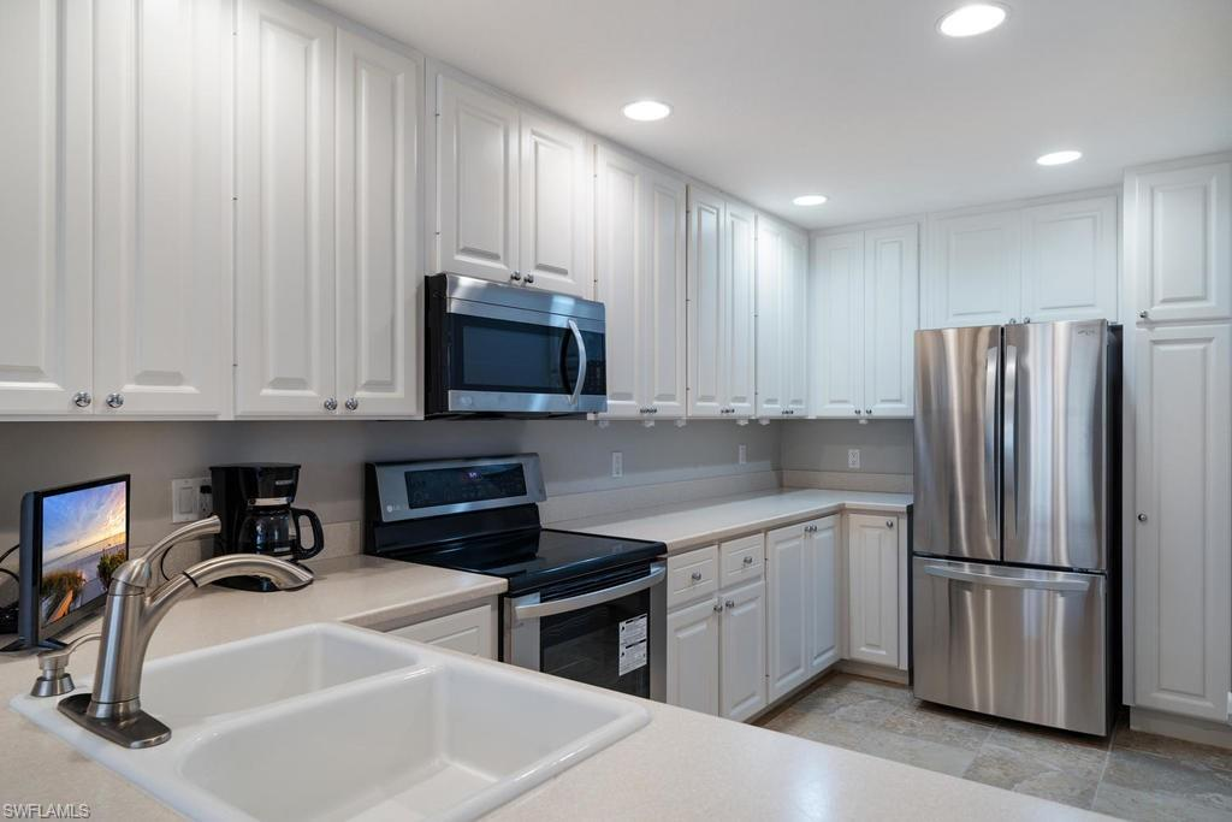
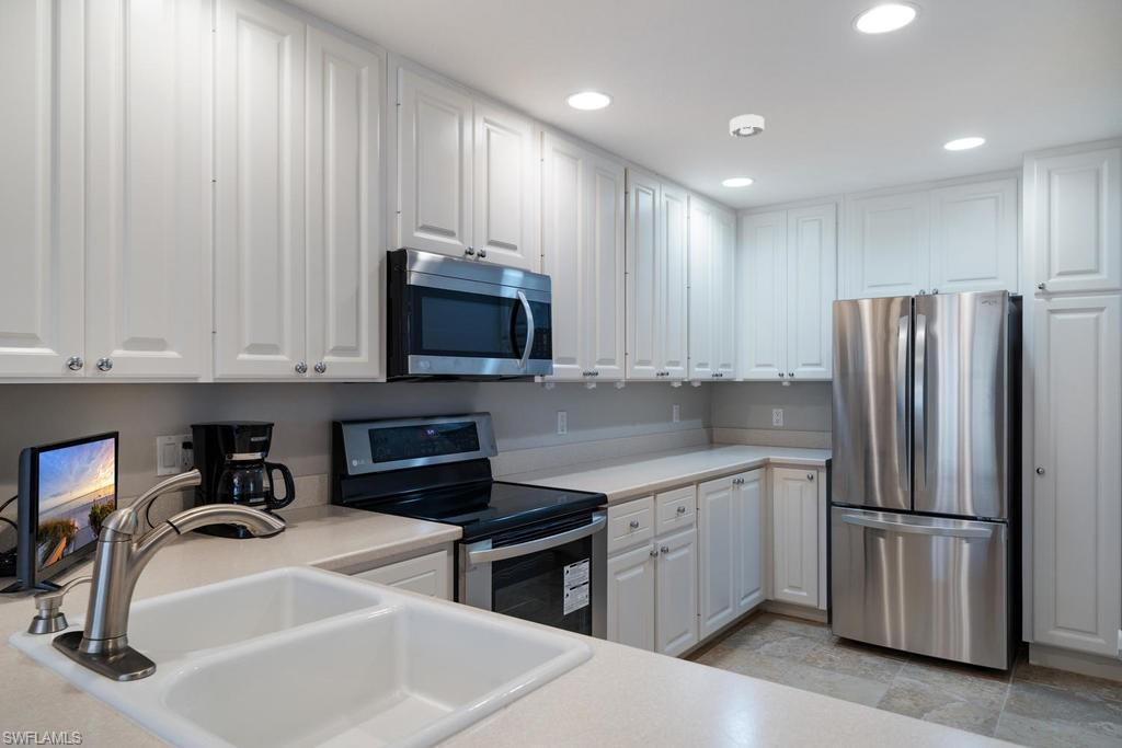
+ smoke detector [729,113,765,138]
